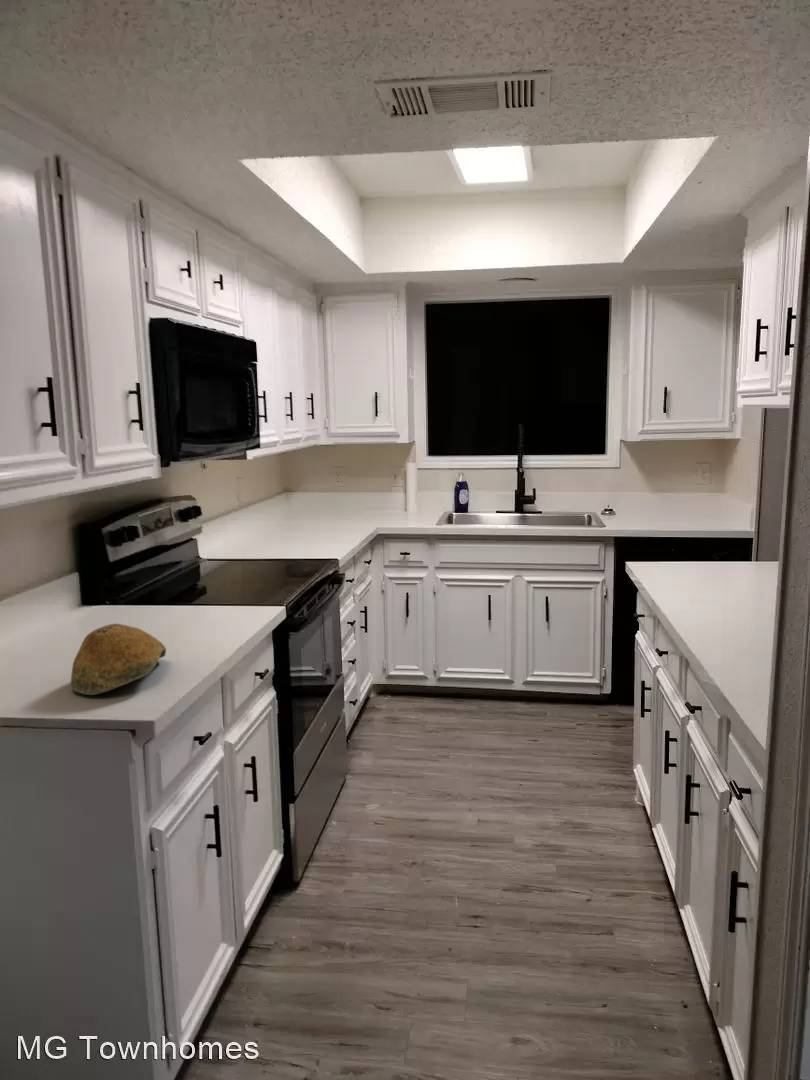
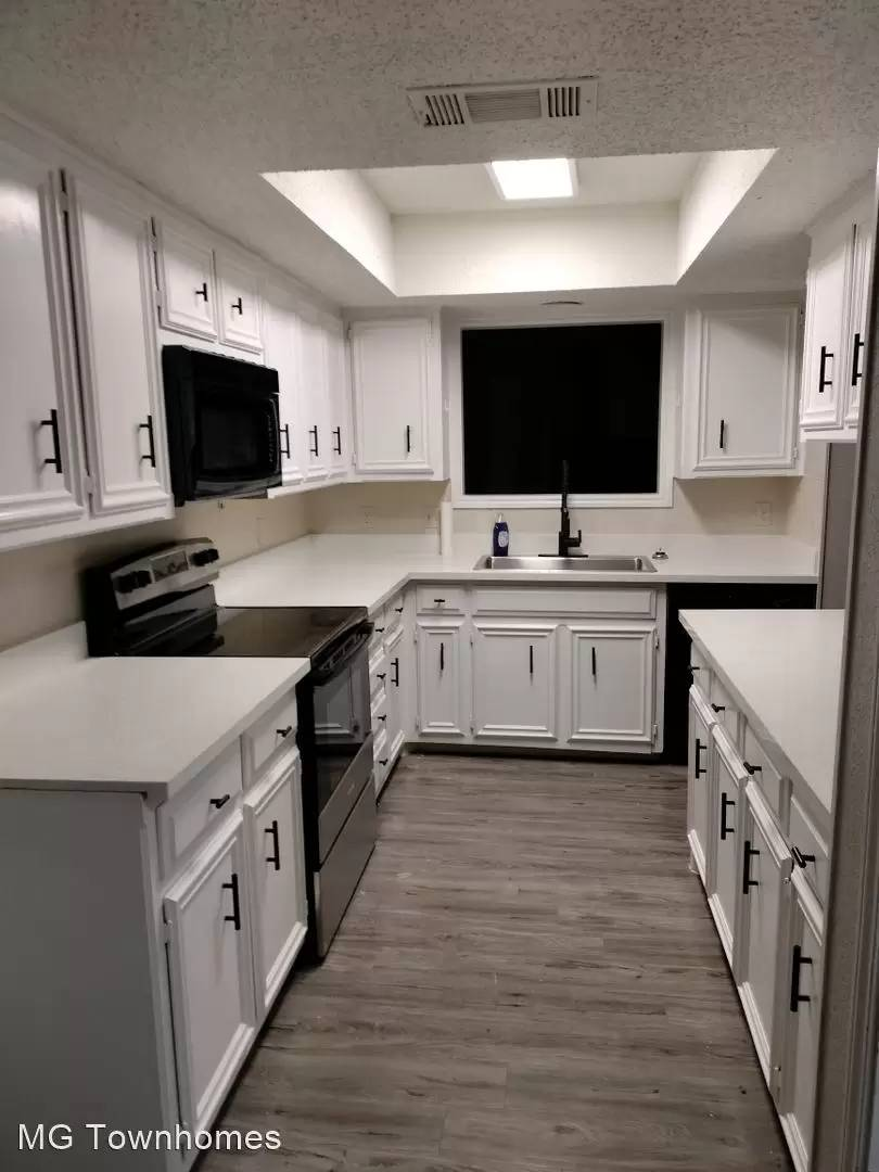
- bowl [70,623,167,696]
